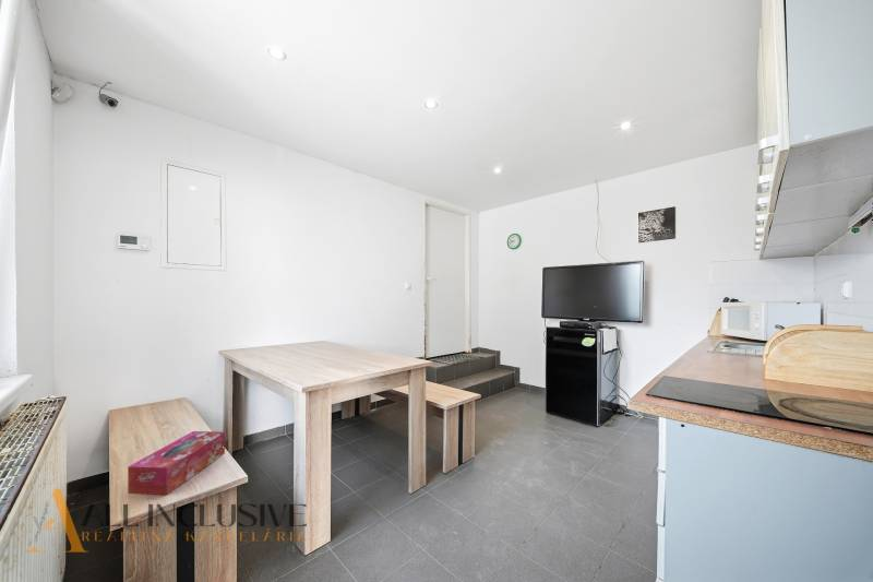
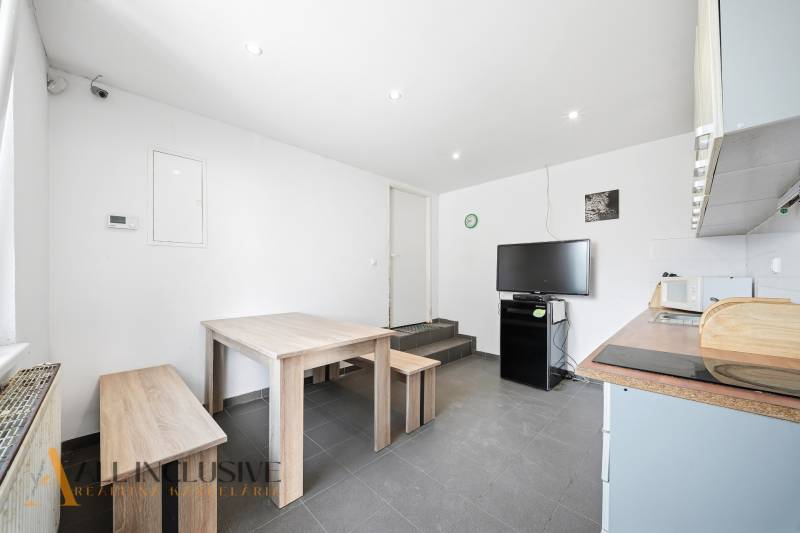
- tissue box [127,430,226,496]
